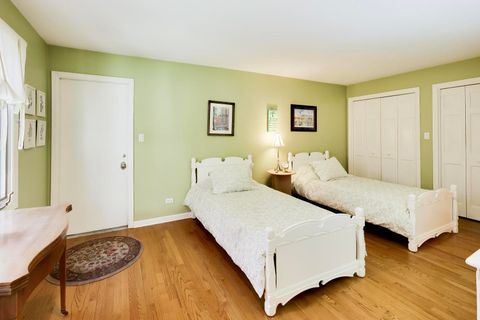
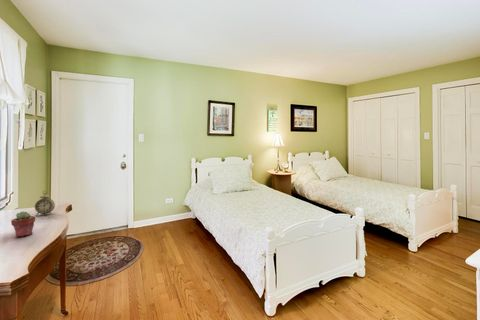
+ potted succulent [10,211,36,238]
+ alarm clock [34,190,56,216]
